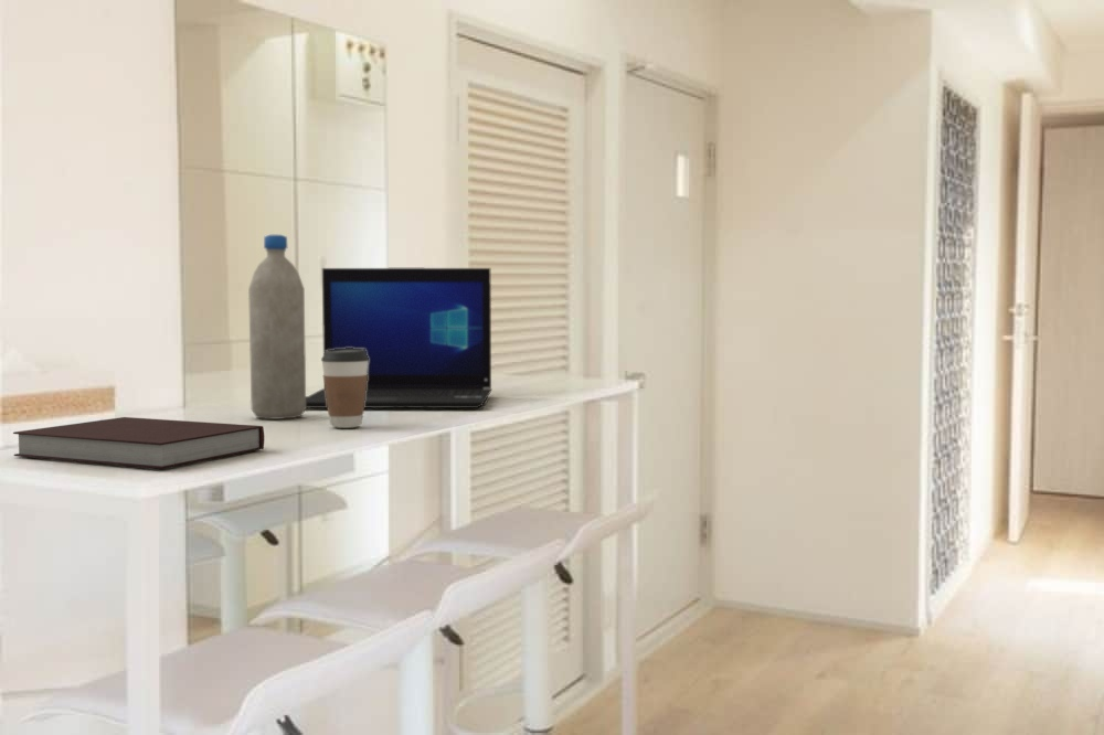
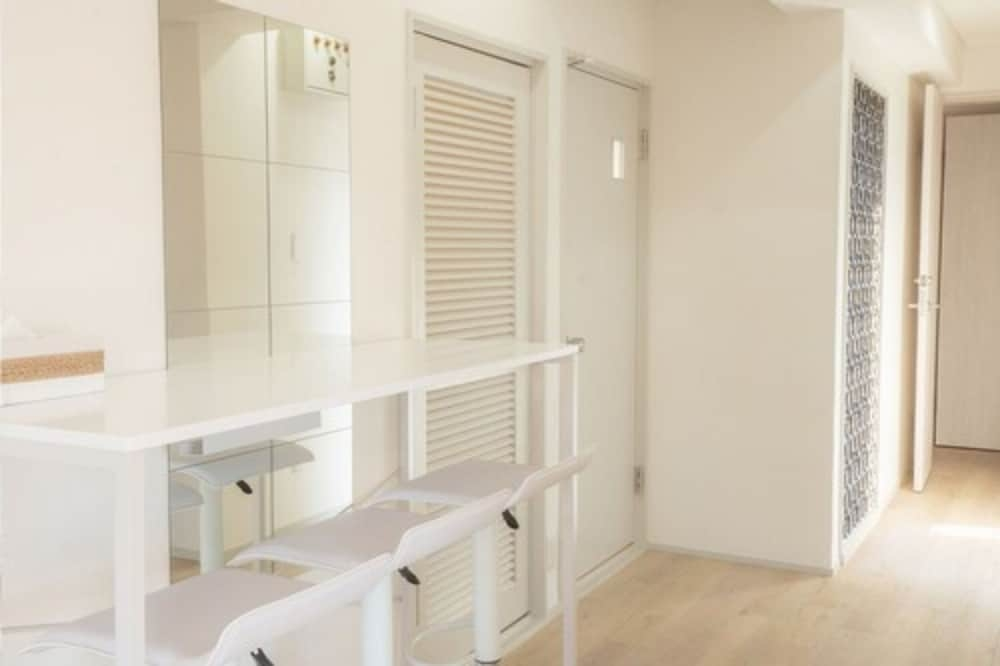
- laptop [306,267,492,409]
- coffee cup [320,348,369,429]
- notebook [12,416,265,470]
- water bottle [247,234,307,420]
